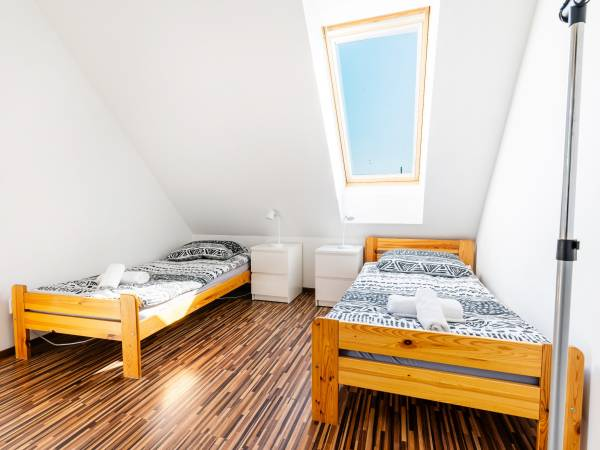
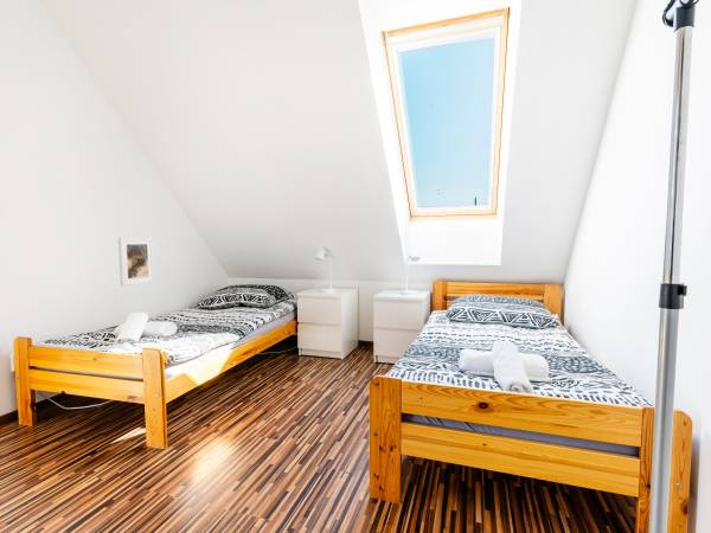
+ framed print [117,236,155,288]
